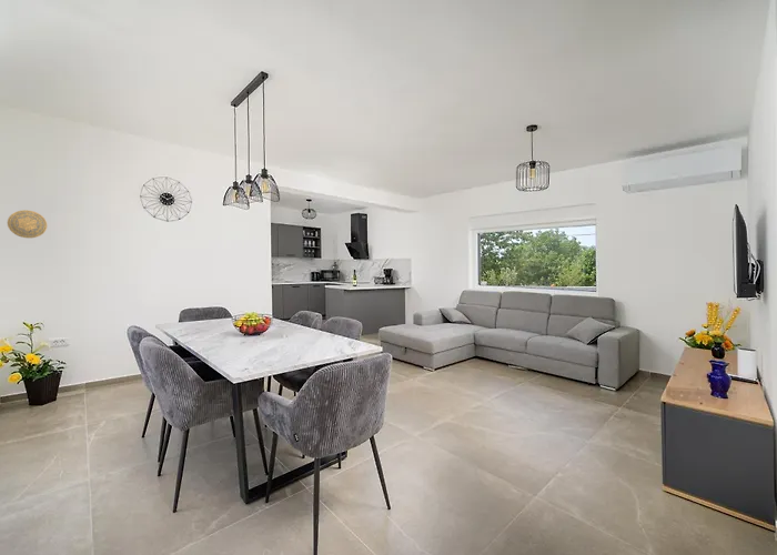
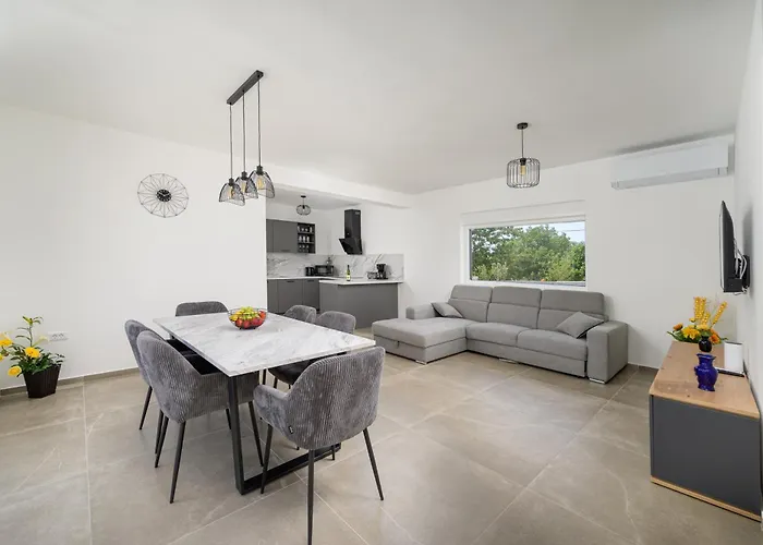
- decorative plate [7,209,48,239]
